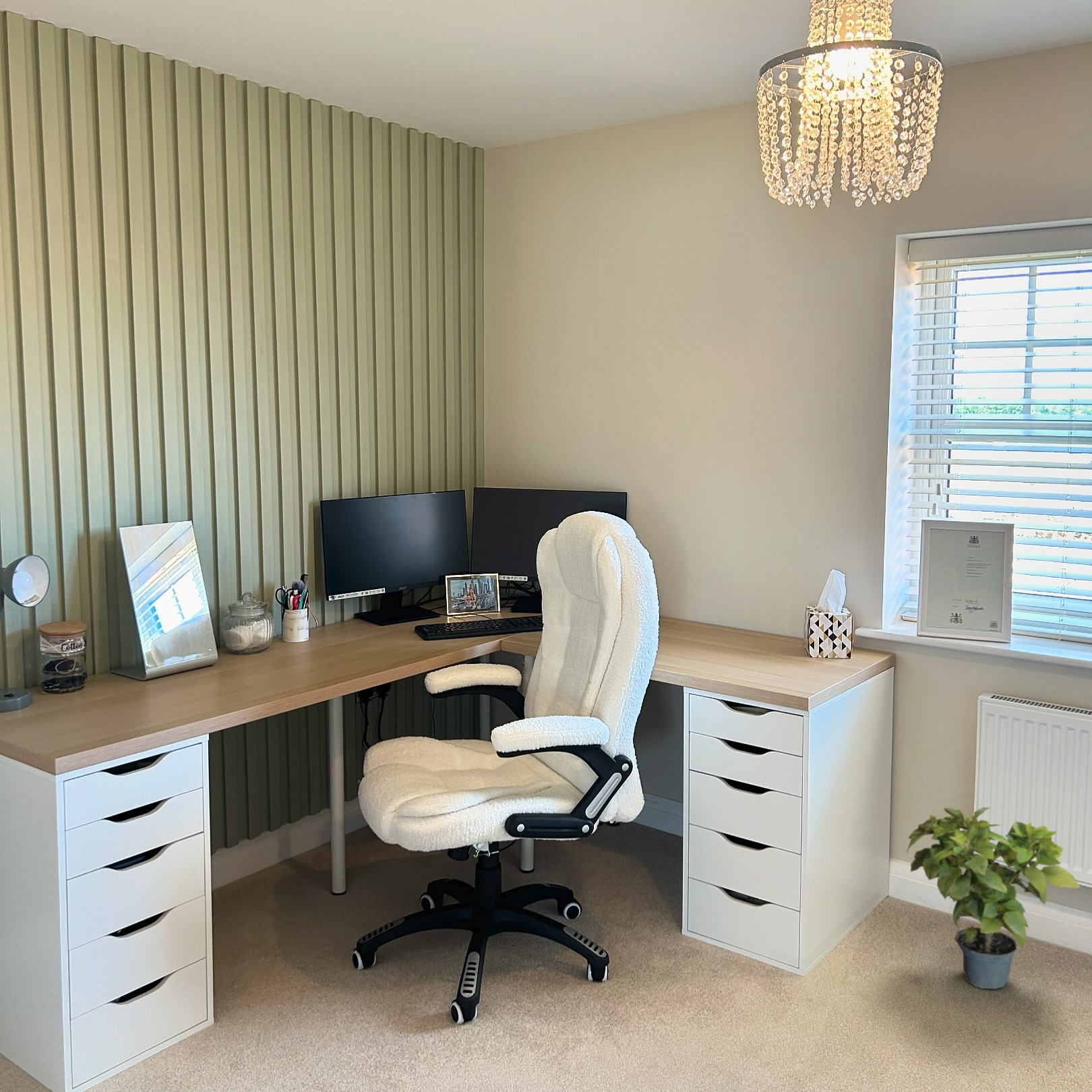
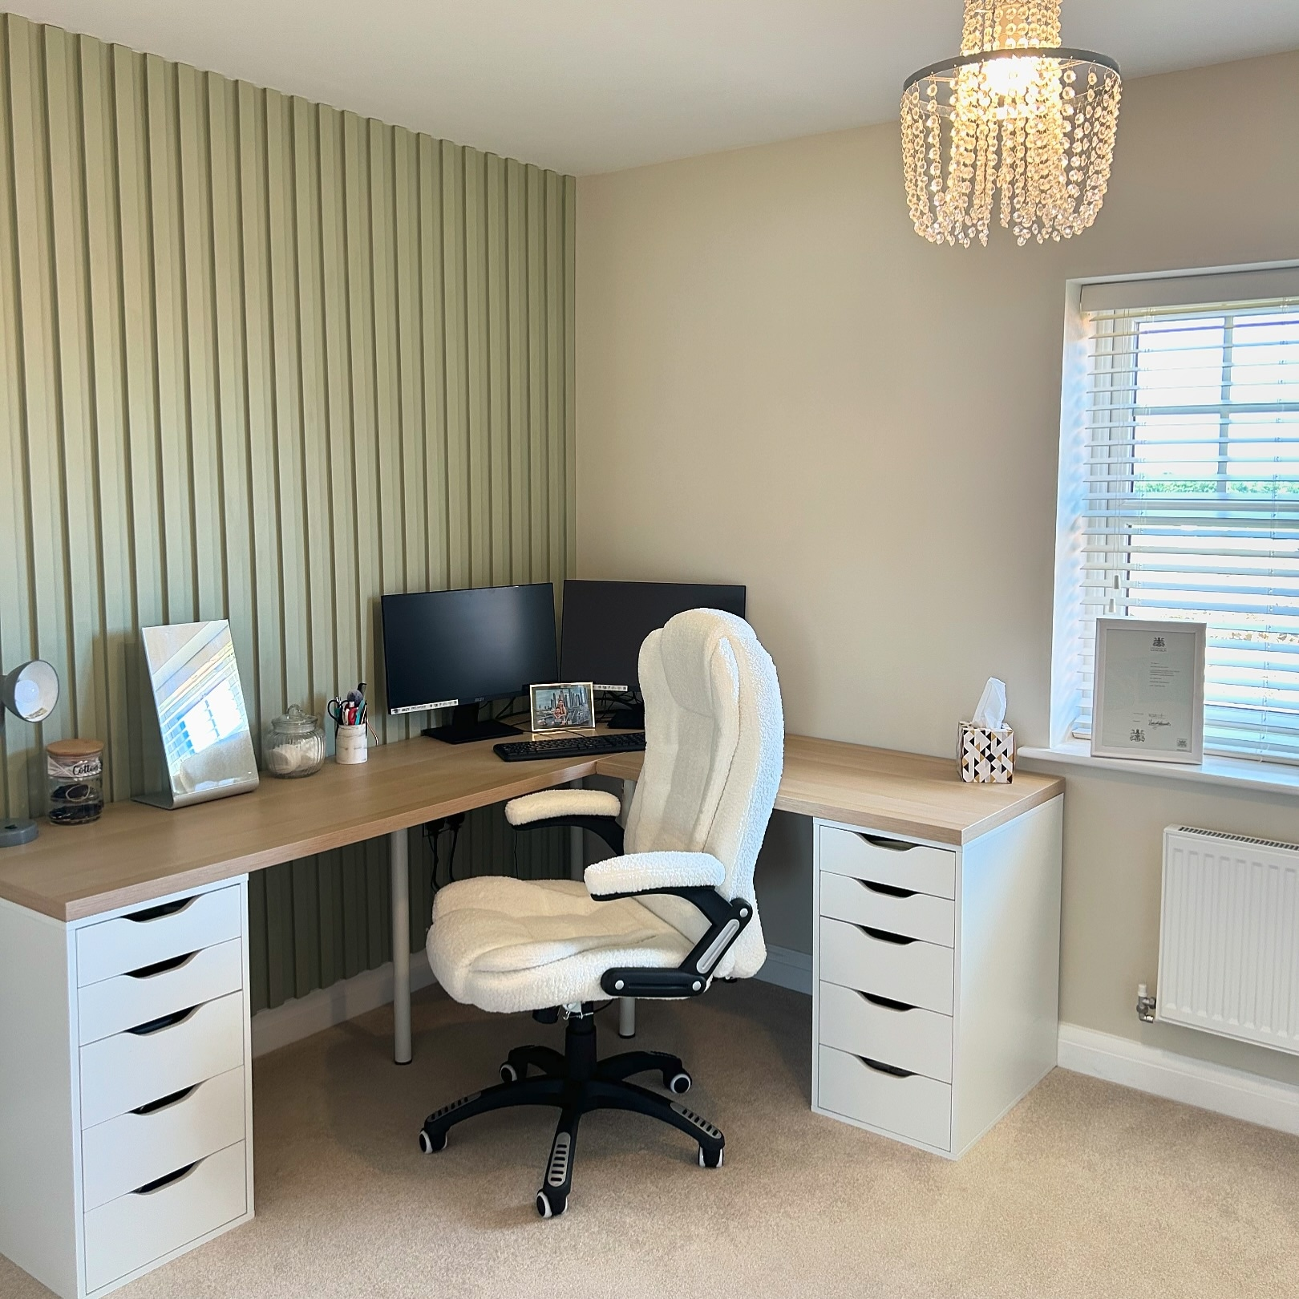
- potted plant [906,807,1081,990]
